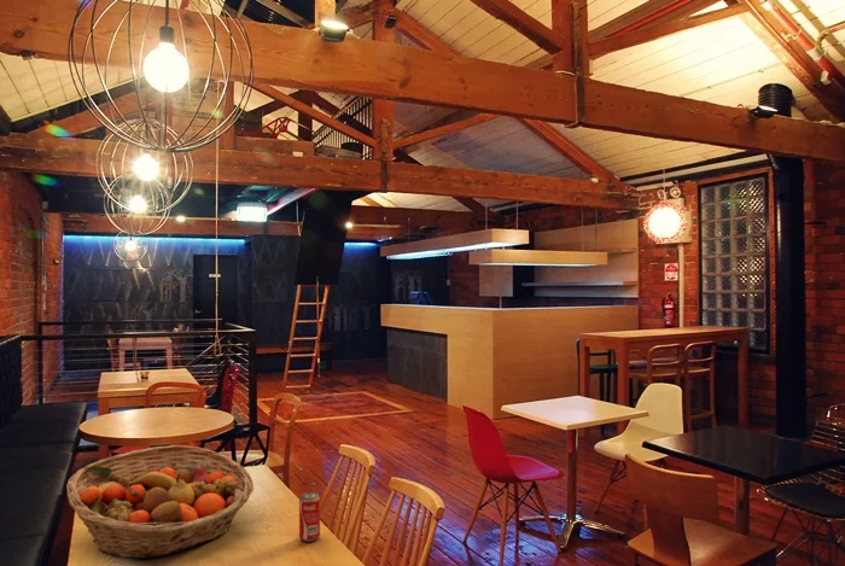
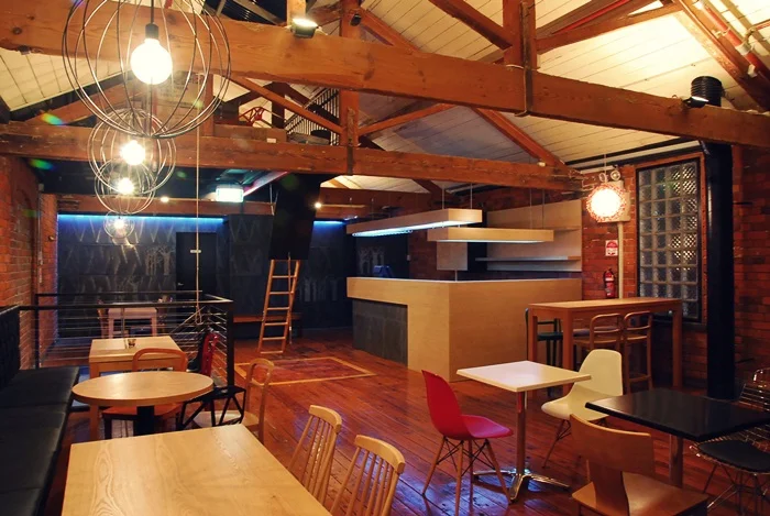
- beverage can [298,491,321,543]
- fruit basket [65,444,255,560]
